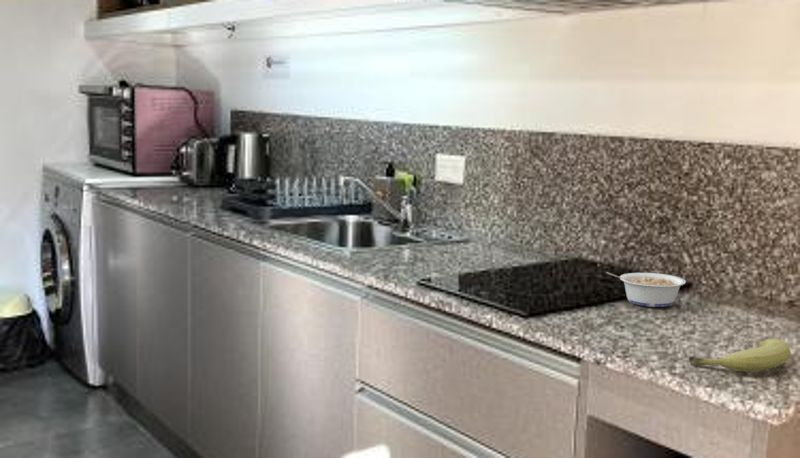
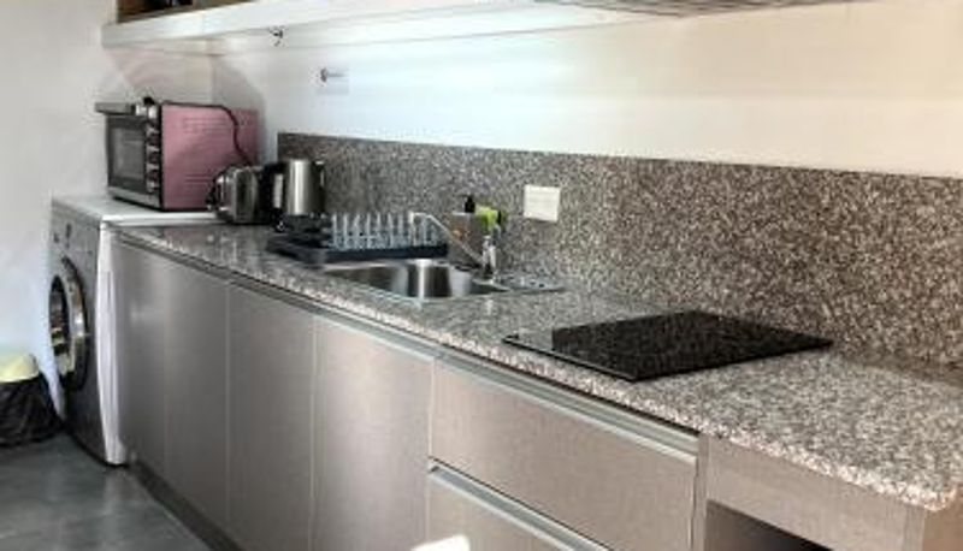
- fruit [688,338,791,373]
- legume [605,271,687,308]
